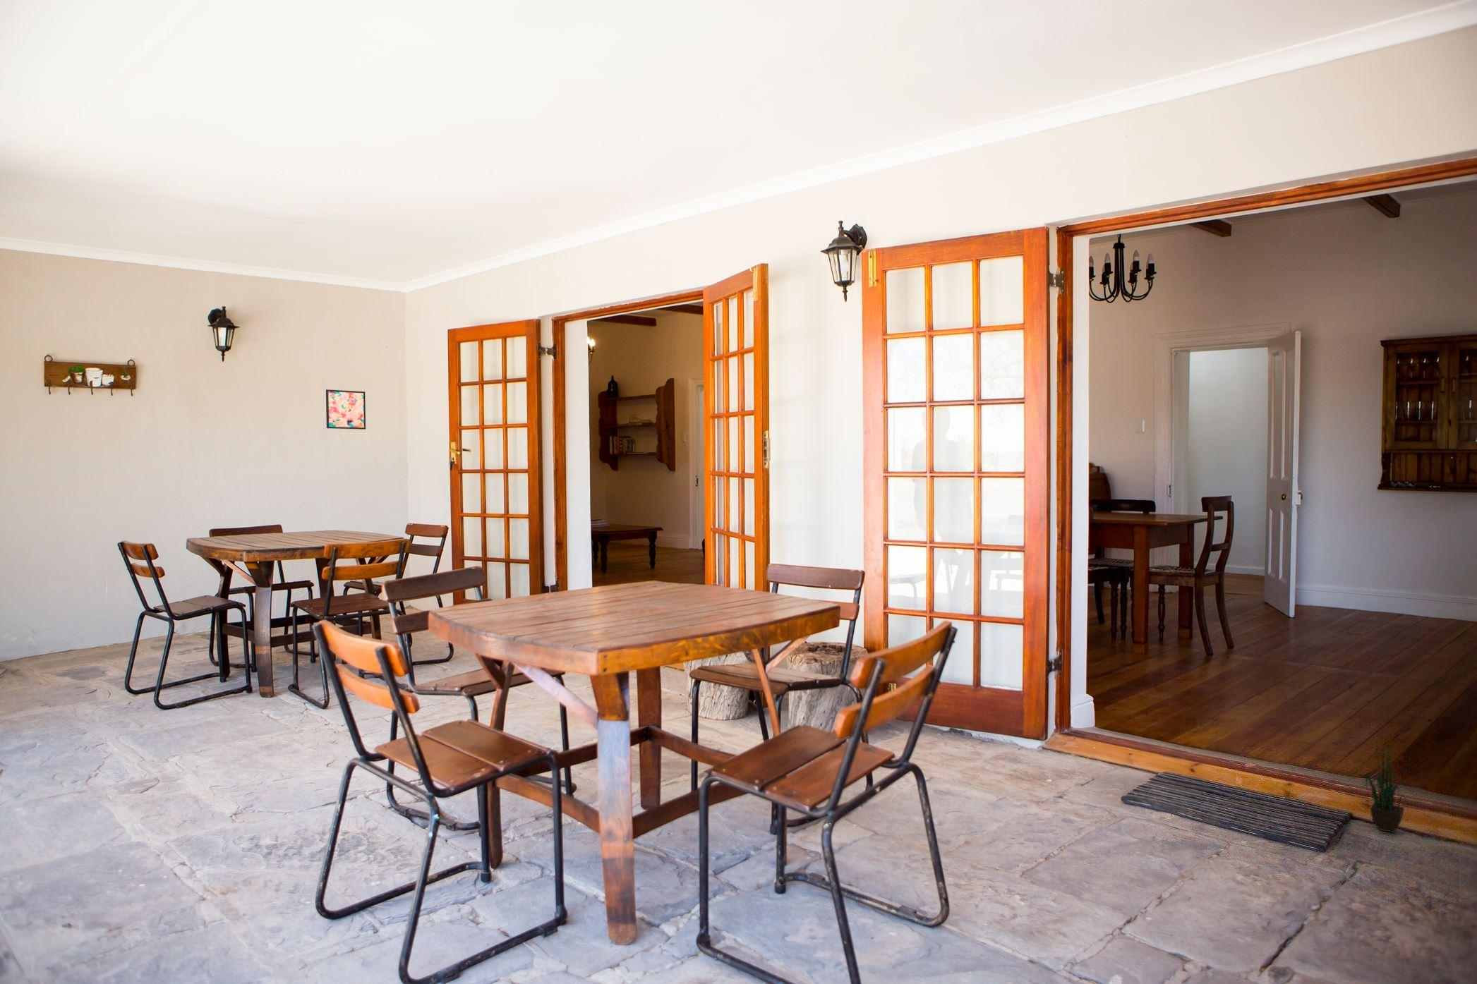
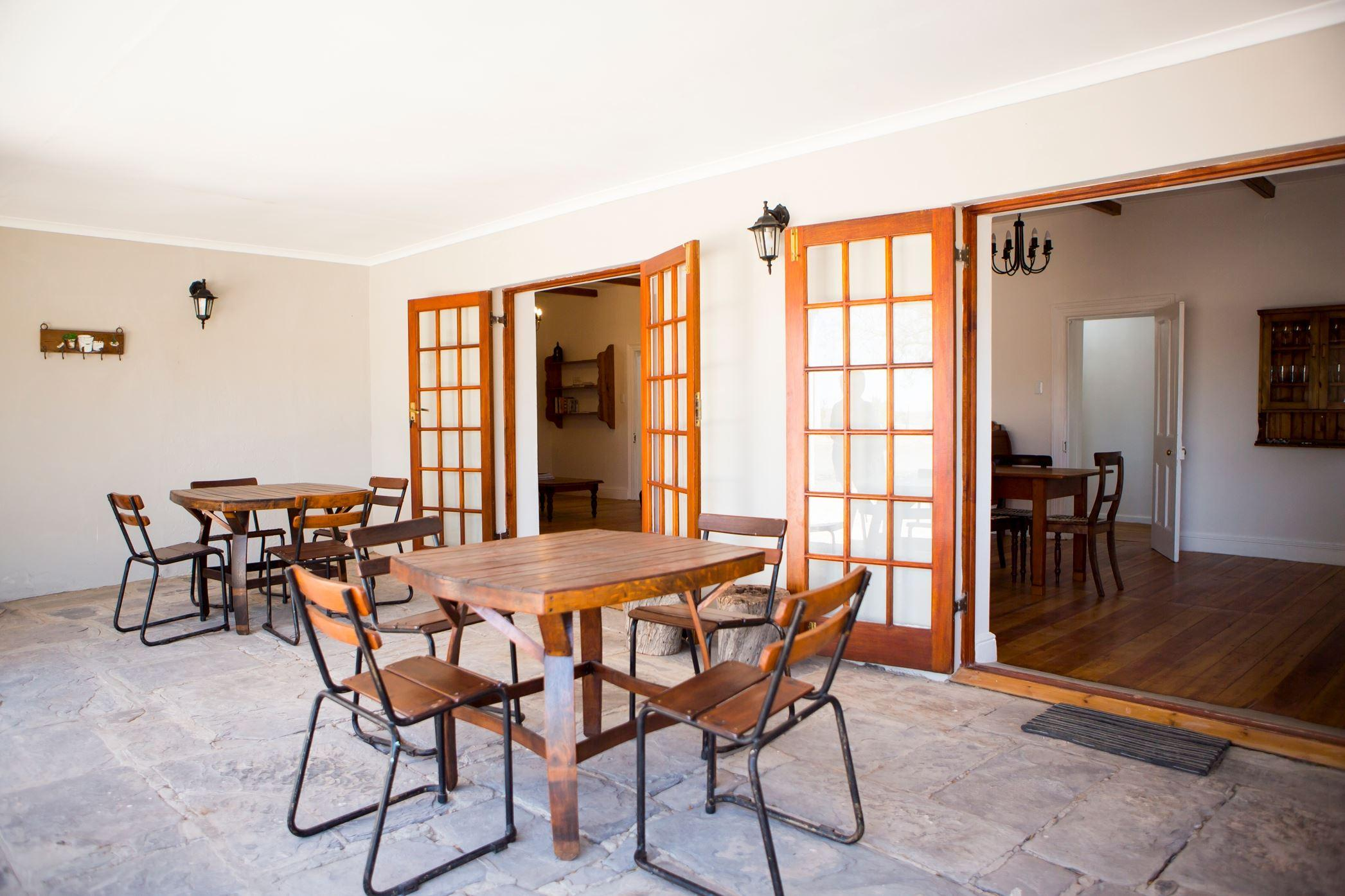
- wall art [325,389,367,431]
- potted plant [1352,734,1419,834]
